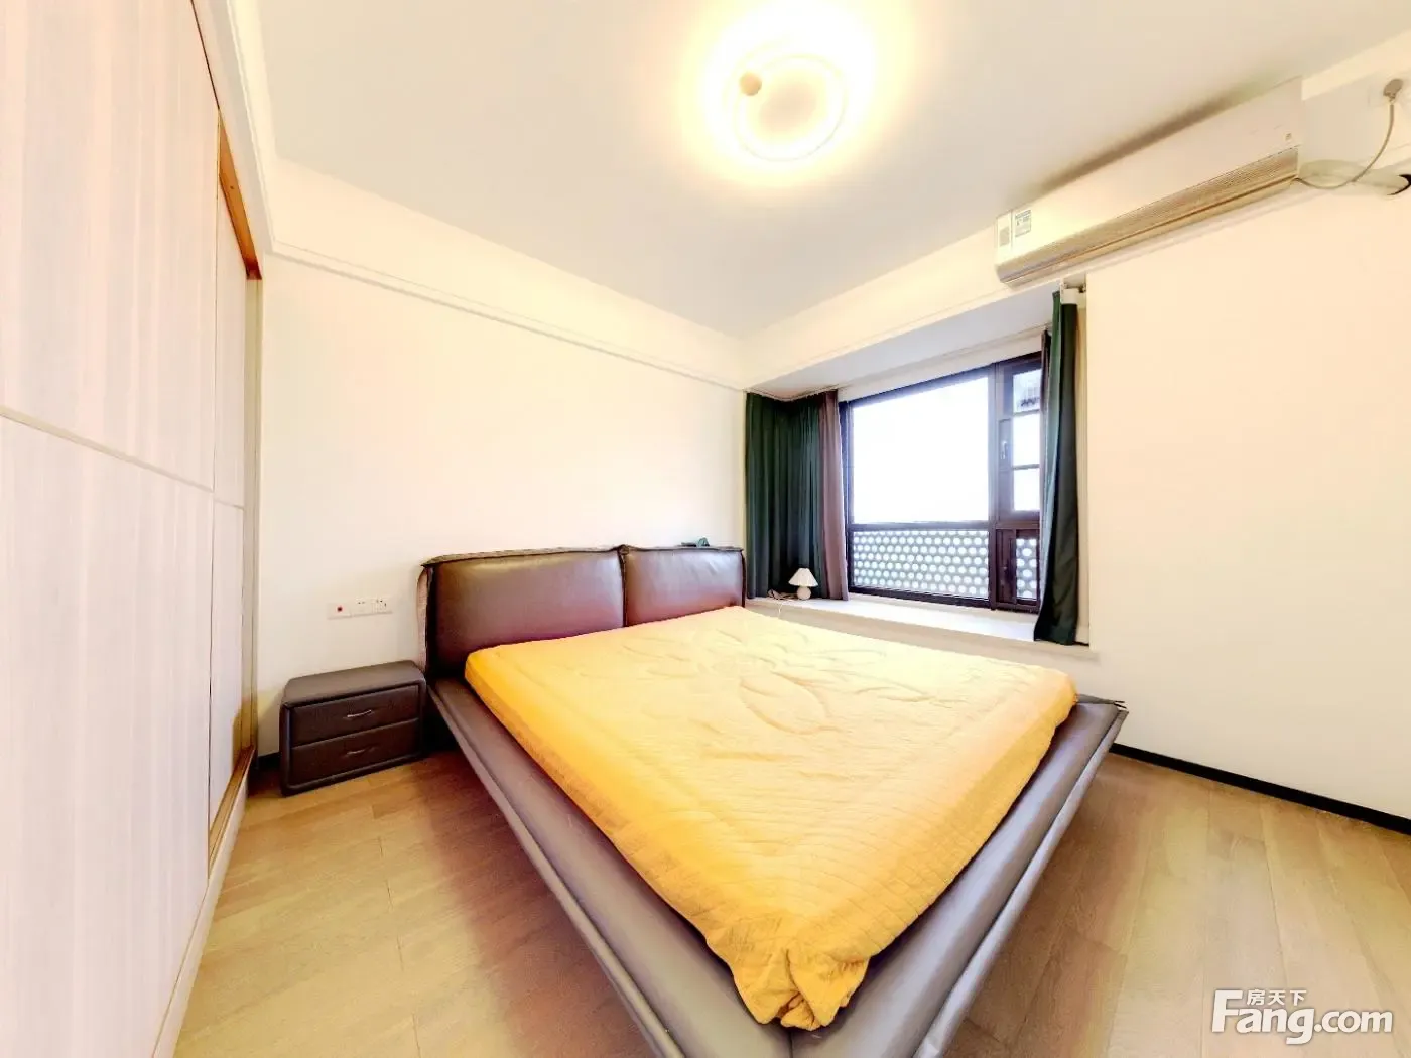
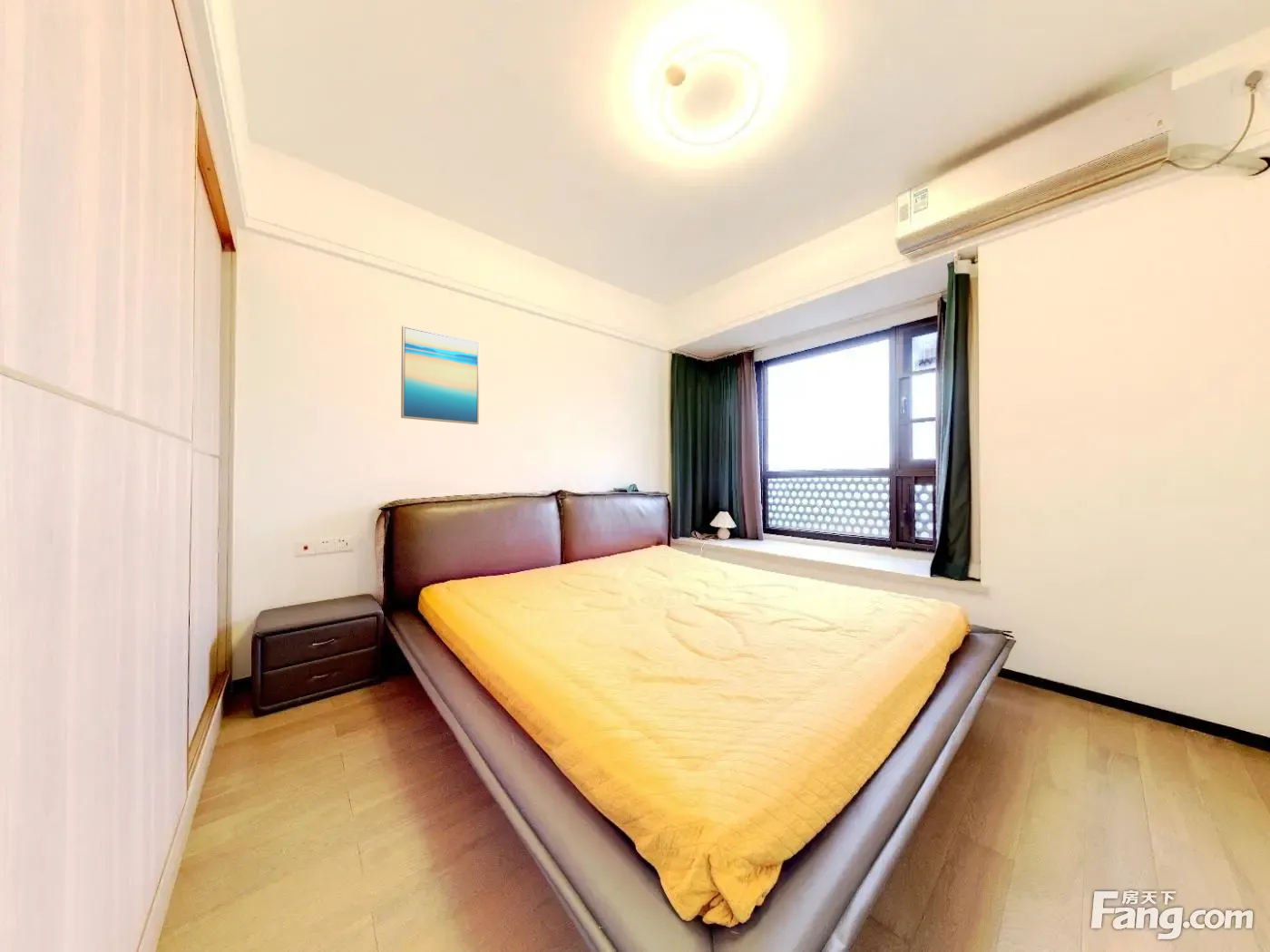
+ wall art [400,325,480,425]
